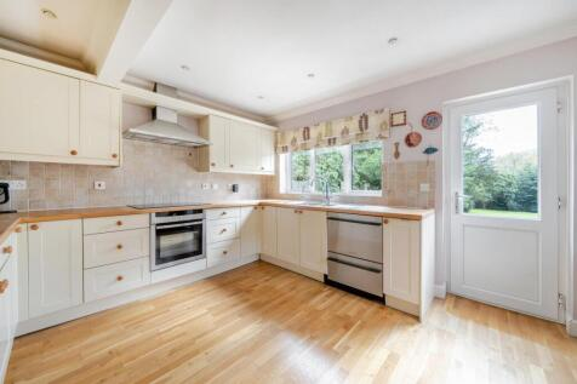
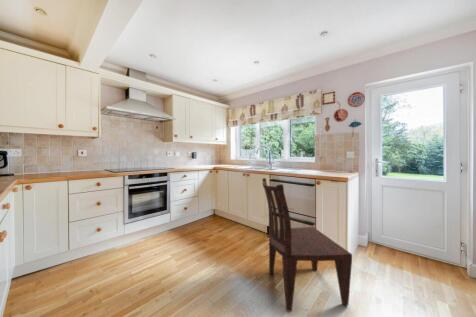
+ dining chair [261,177,353,313]
